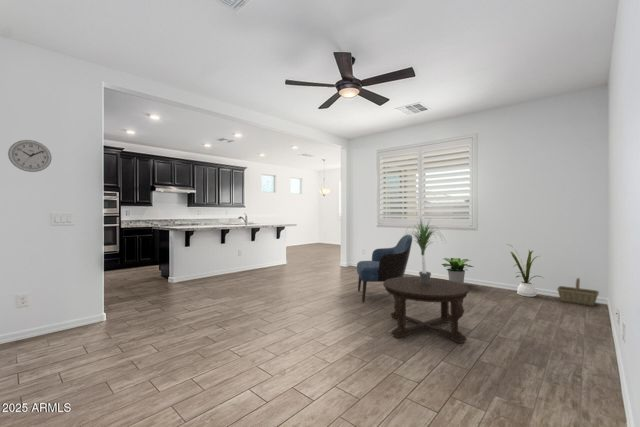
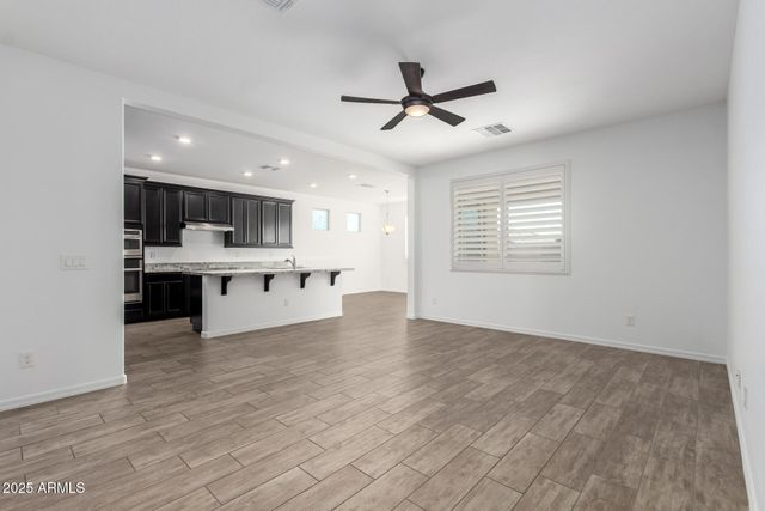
- basket [556,277,600,307]
- house plant [506,243,544,298]
- potted plant [440,257,474,285]
- armchair [356,234,413,303]
- wall clock [7,139,53,173]
- coffee table [382,276,470,344]
- potted plant [404,215,447,284]
